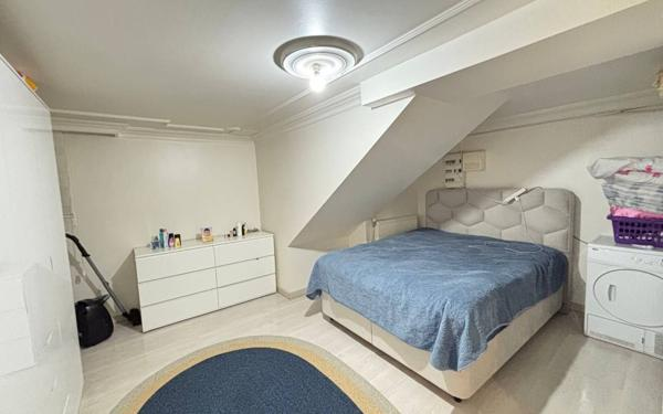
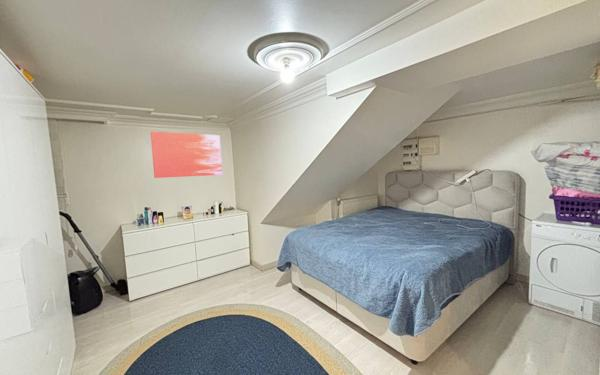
+ wall art [150,131,223,179]
